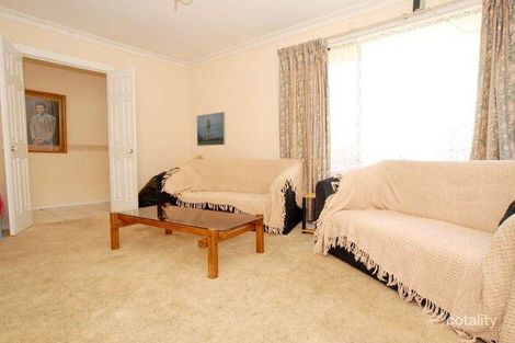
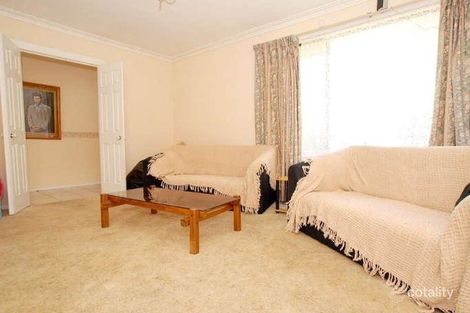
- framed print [196,111,227,147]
